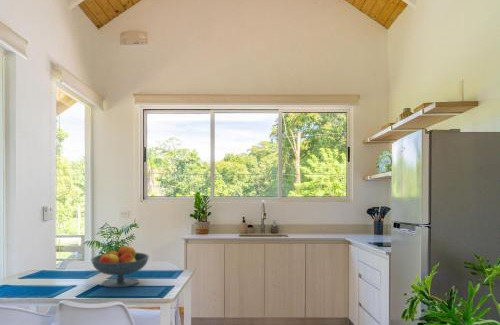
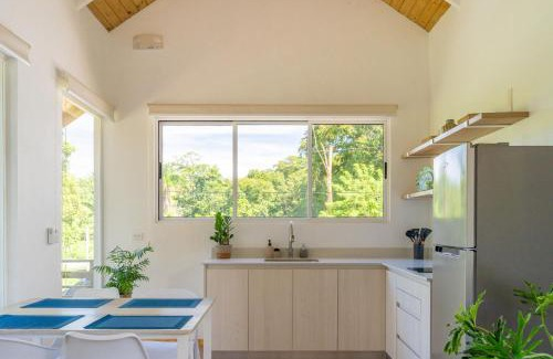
- fruit bowl [90,245,150,289]
